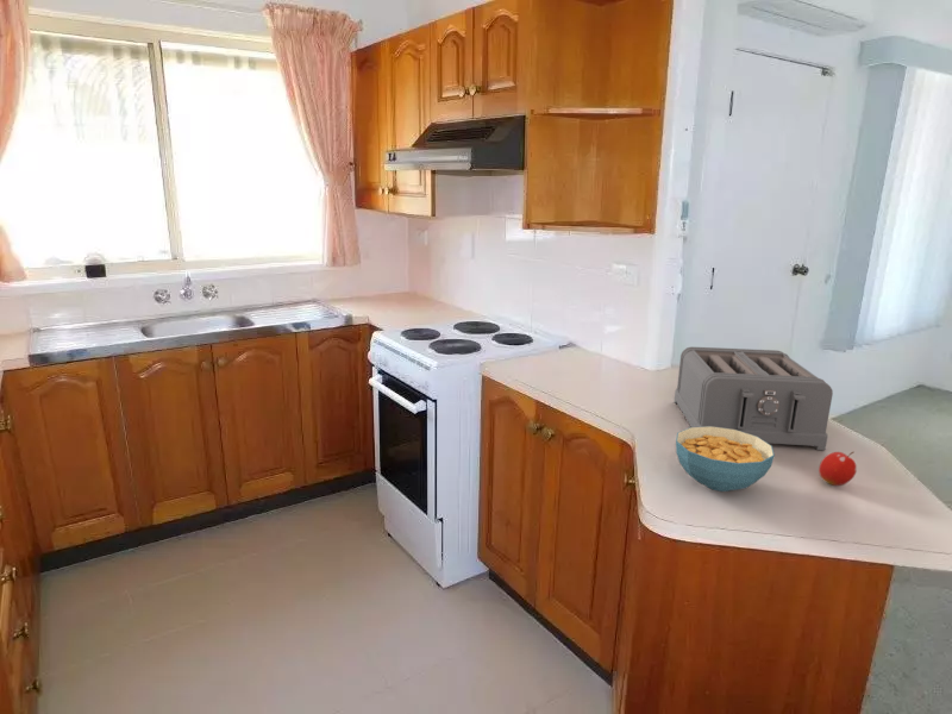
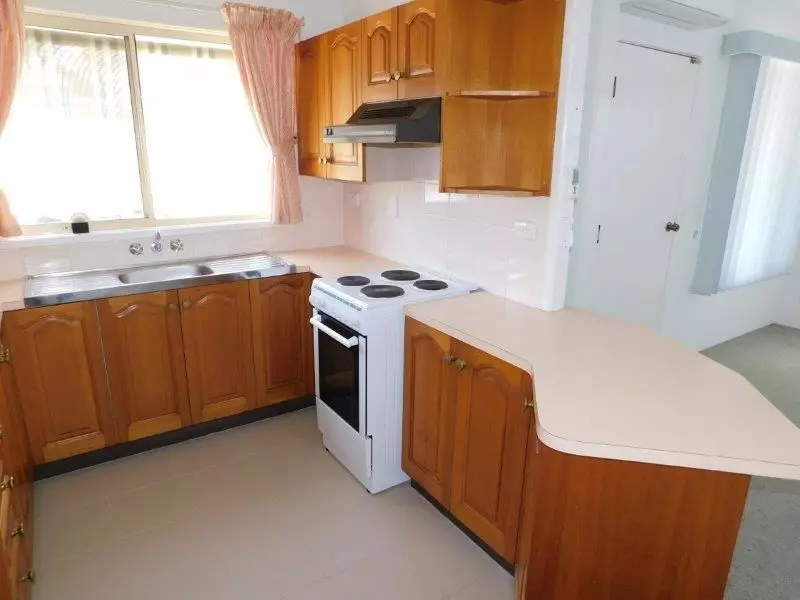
- cereal bowl [675,426,776,493]
- toaster [672,346,834,451]
- fruit [818,451,858,487]
